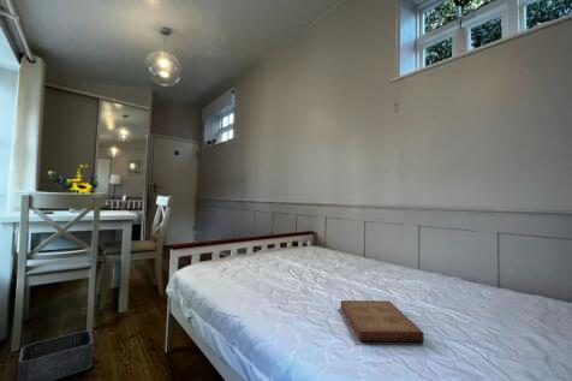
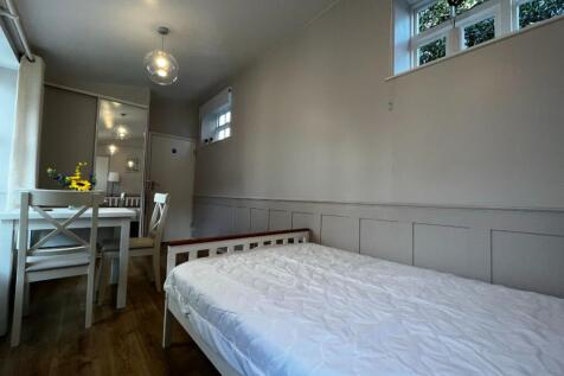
- storage bin [16,329,95,381]
- book [340,299,424,343]
